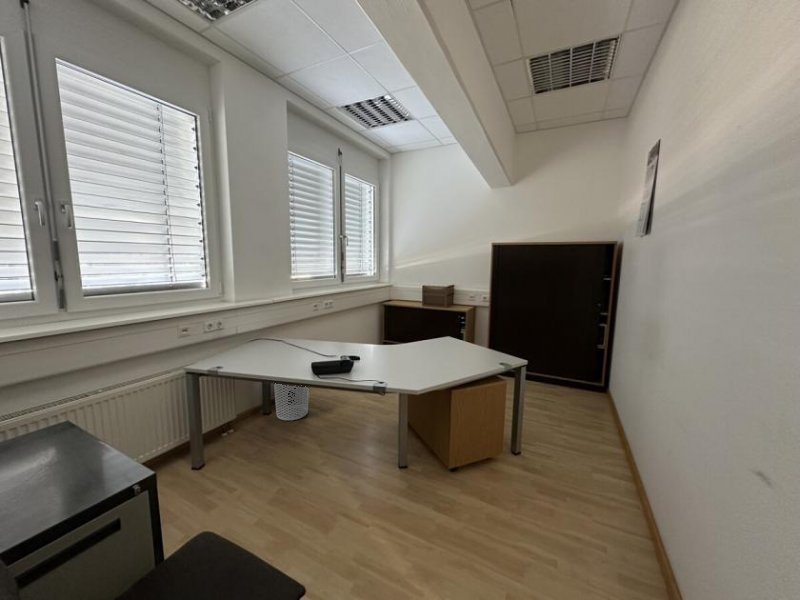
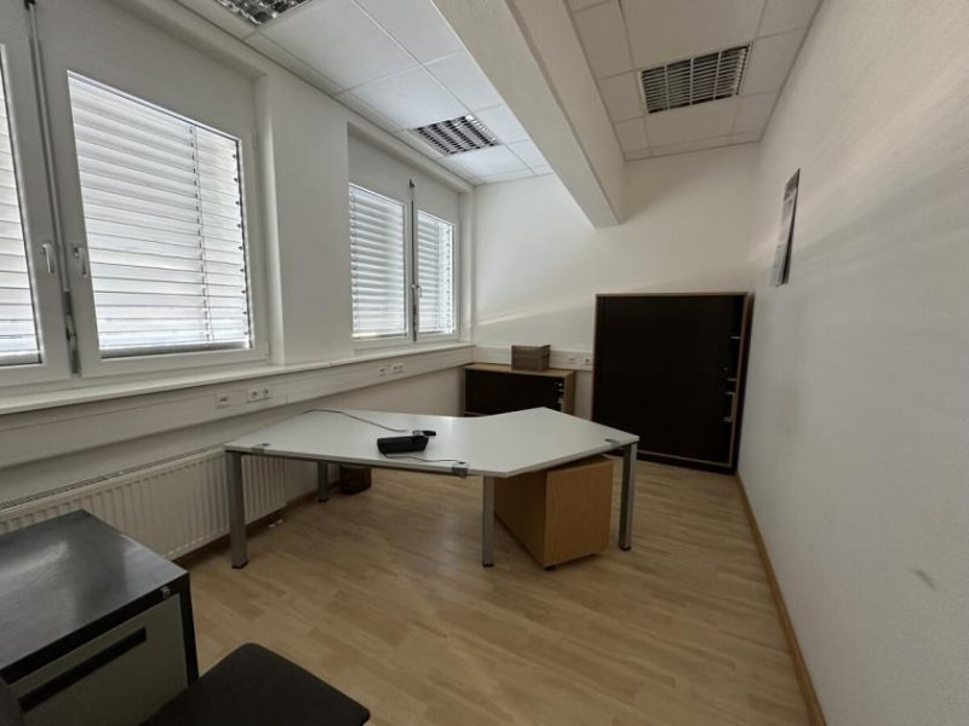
- waste bin [273,383,310,421]
